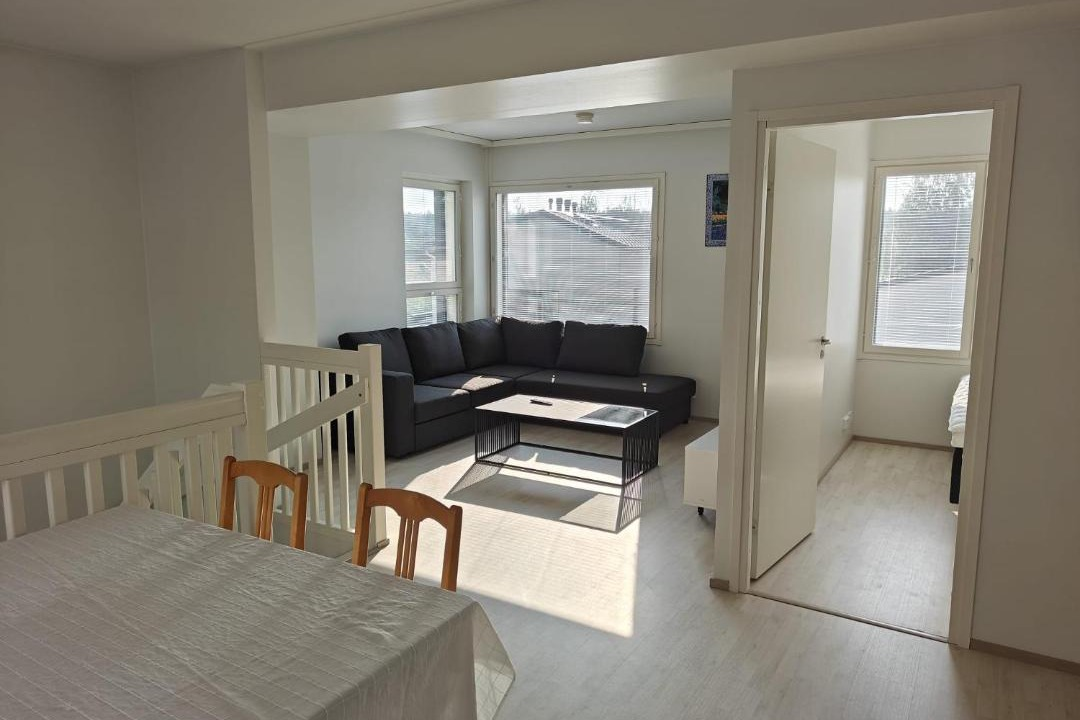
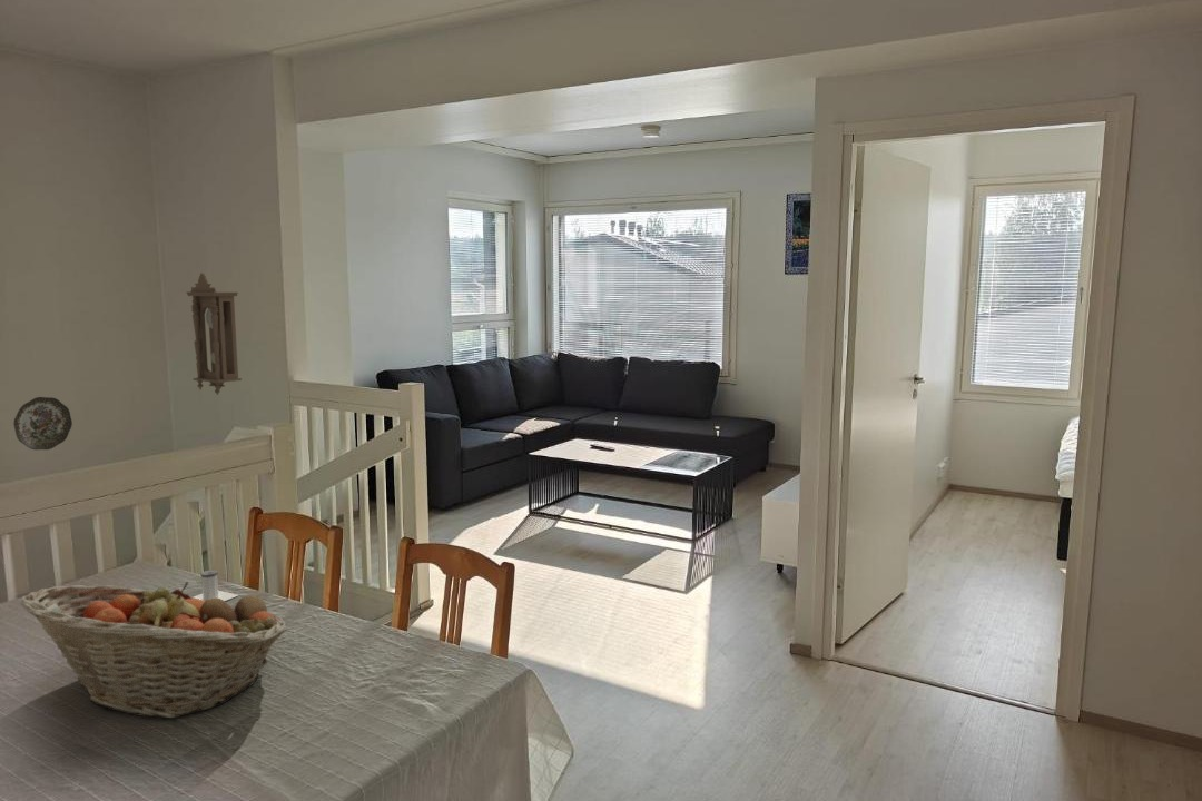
+ fruit basket [20,581,288,719]
+ pendulum clock [186,271,243,396]
+ decorative plate [12,396,73,451]
+ salt shaker [193,570,239,602]
